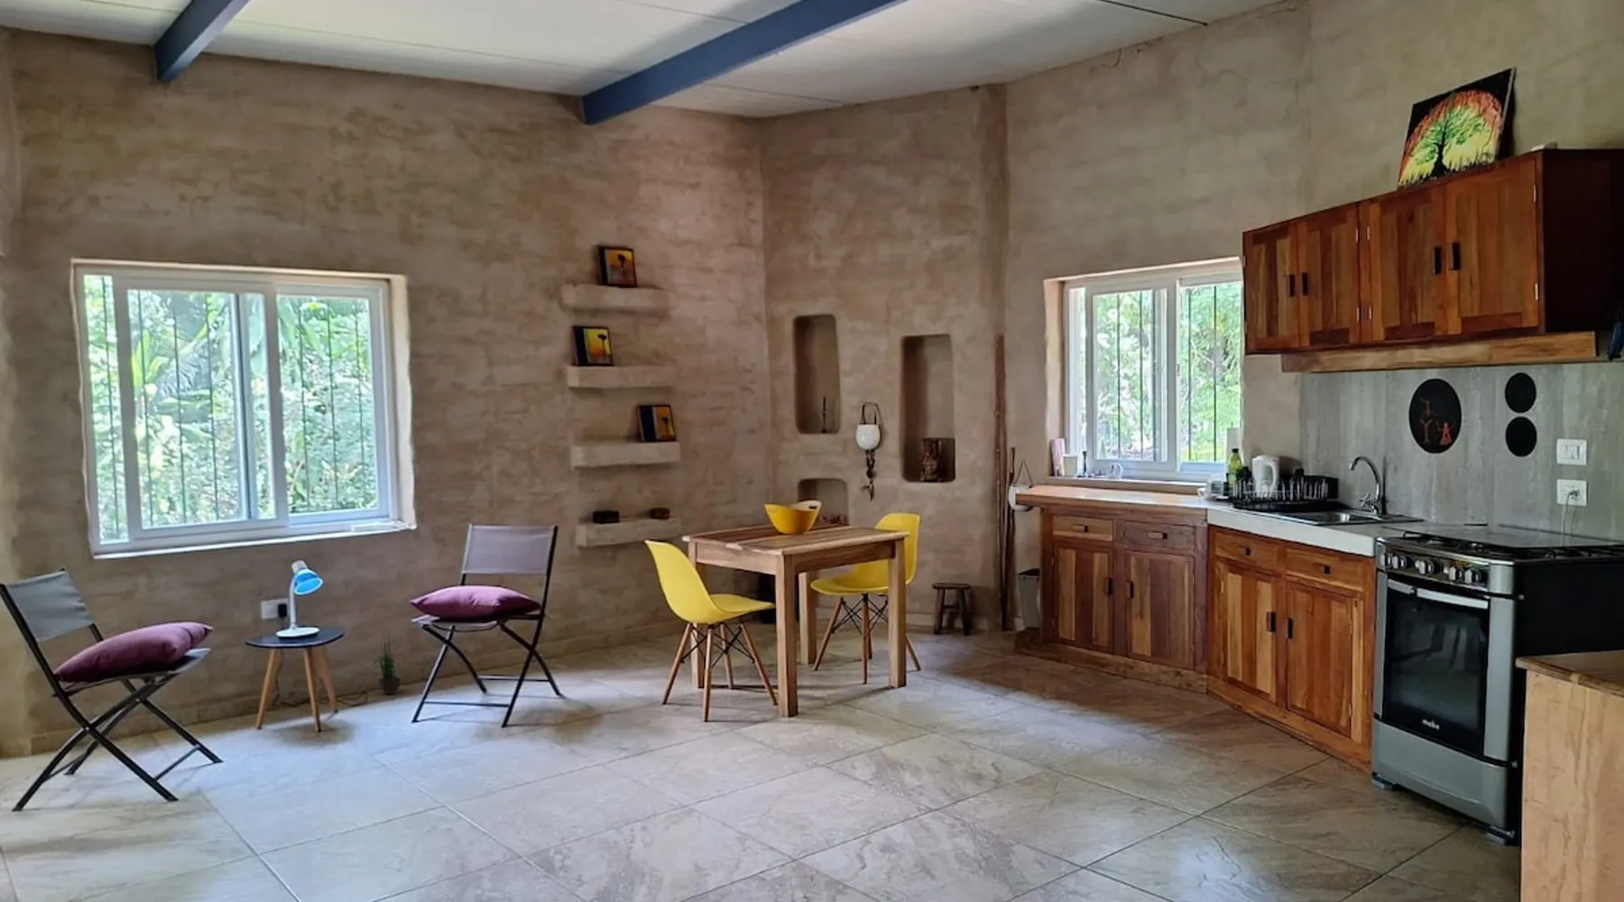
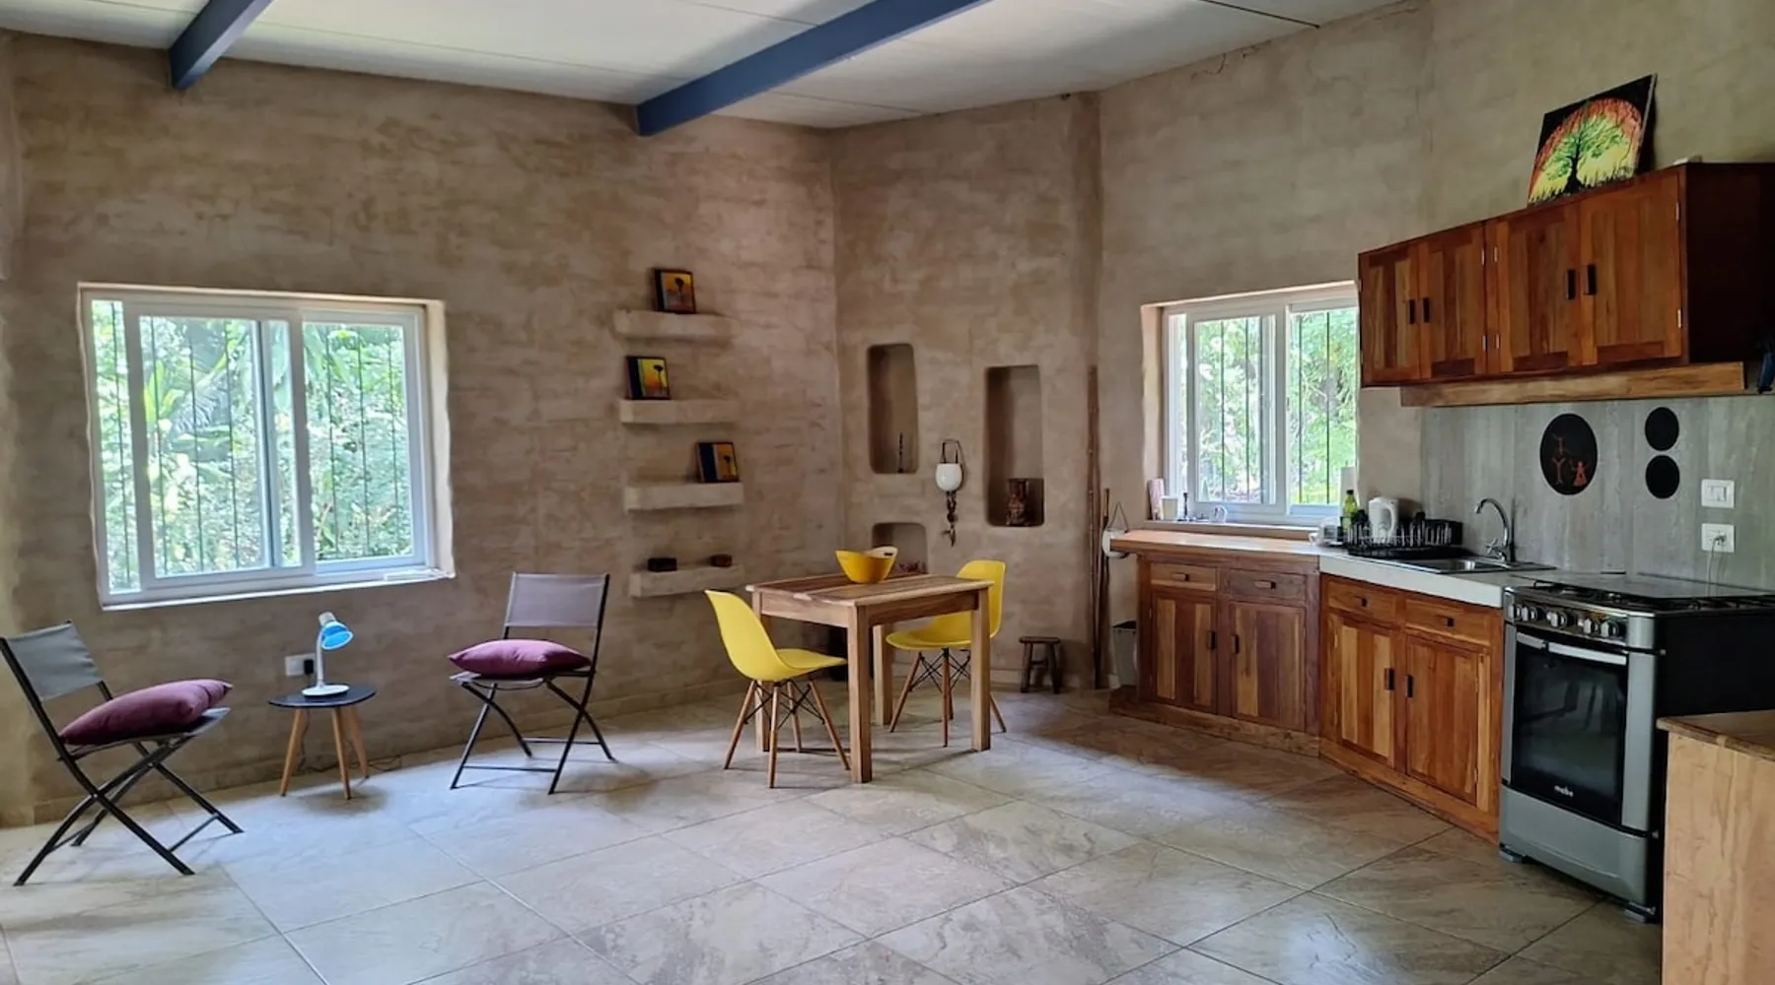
- potted plant [370,630,404,695]
